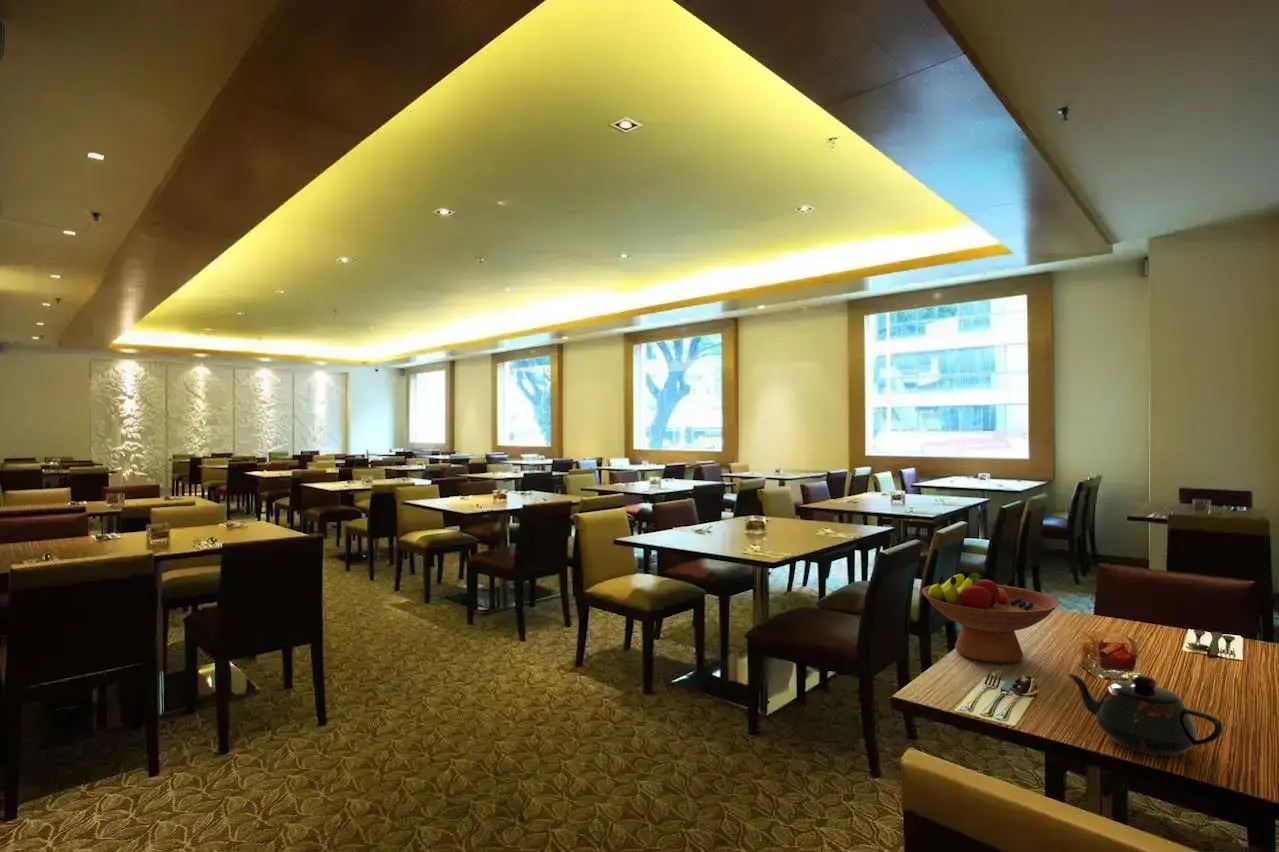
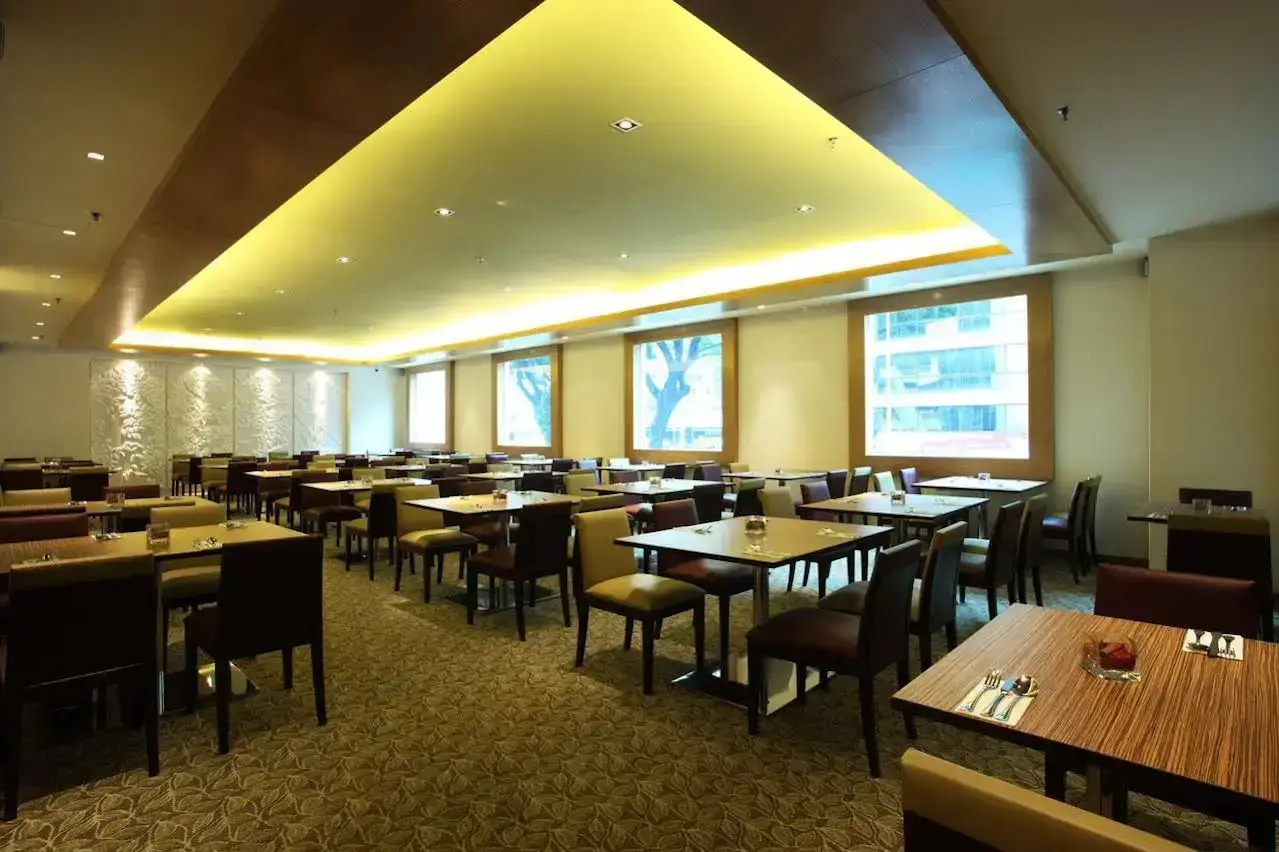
- teapot [1066,673,1224,757]
- fruit bowl [921,572,1060,664]
